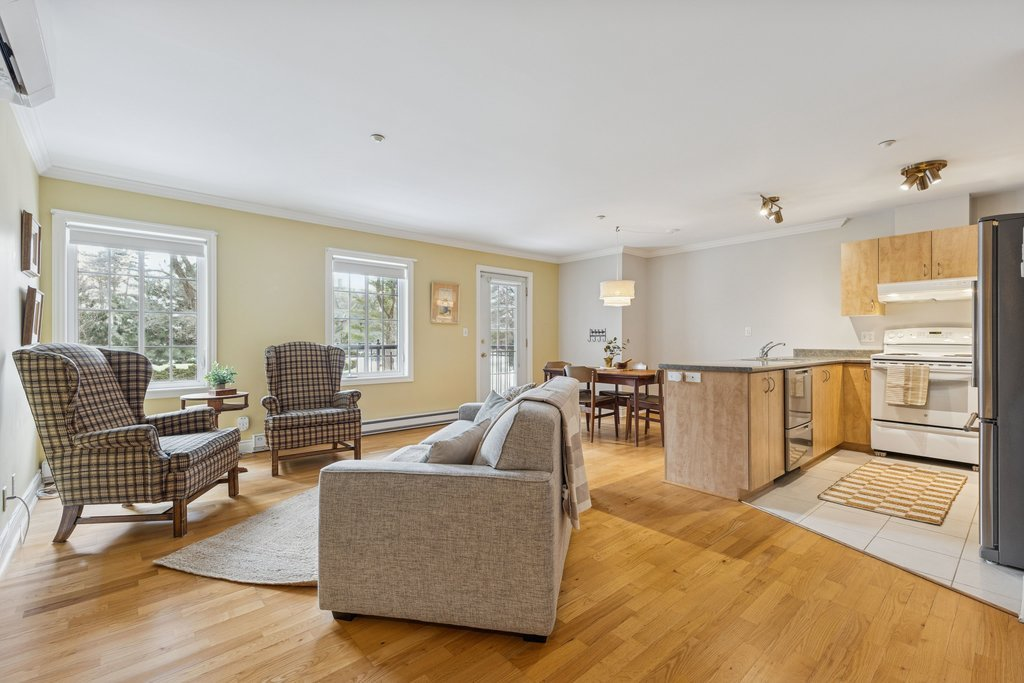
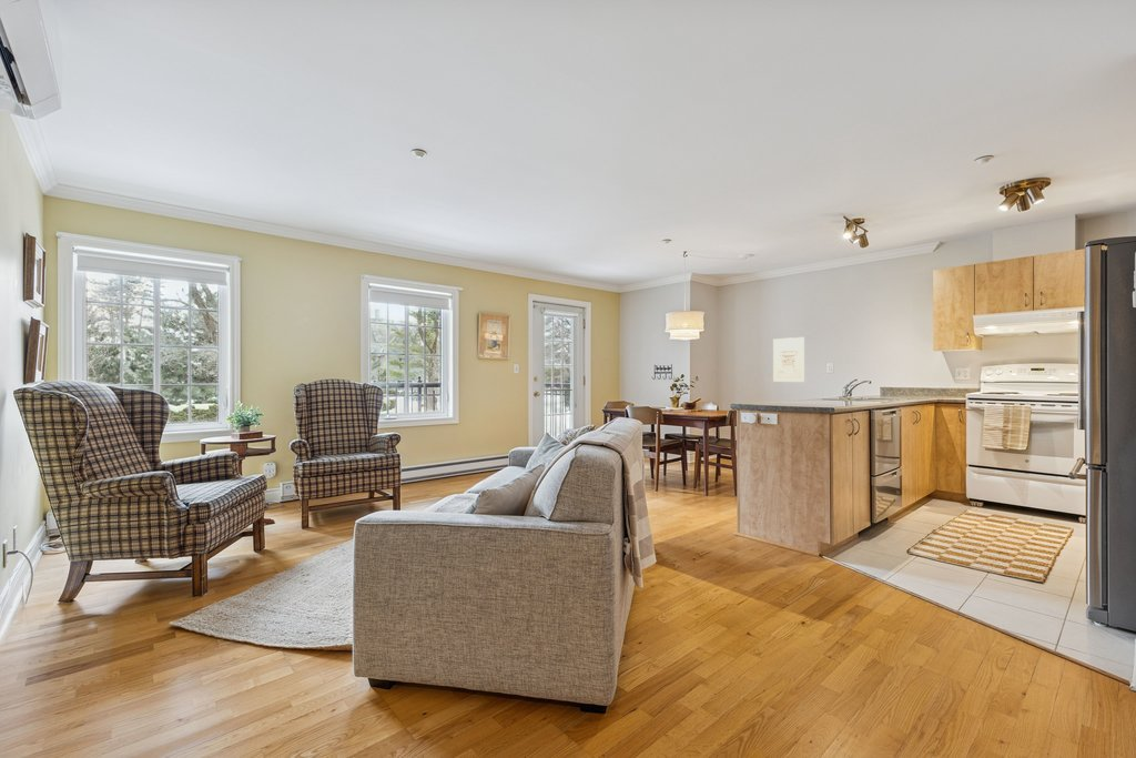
+ wall art [772,336,805,383]
